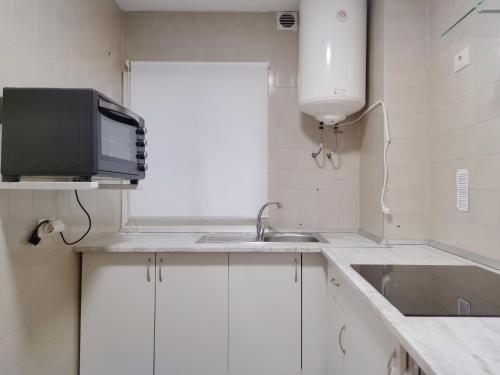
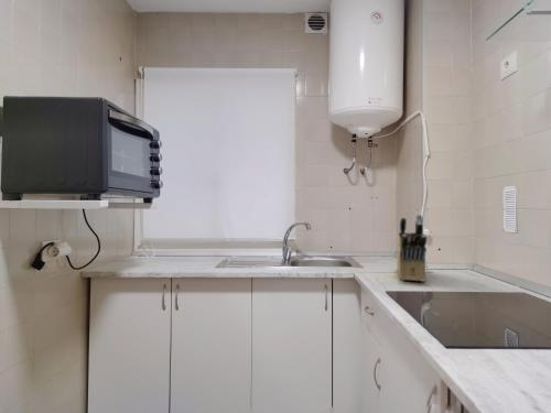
+ knife block [396,214,428,283]
